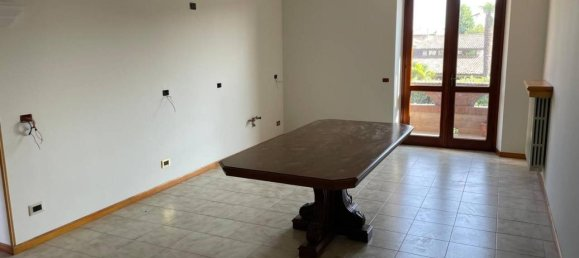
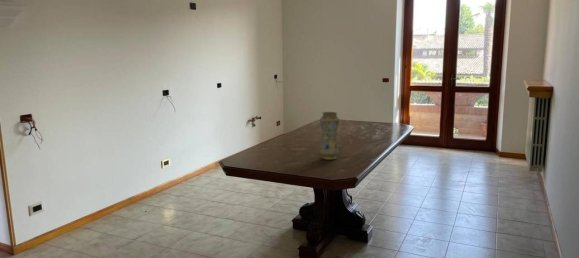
+ vase [319,111,341,160]
